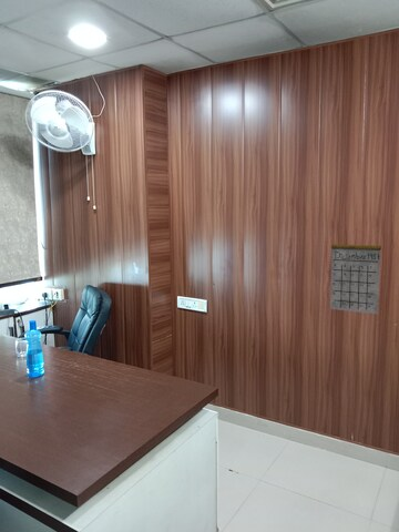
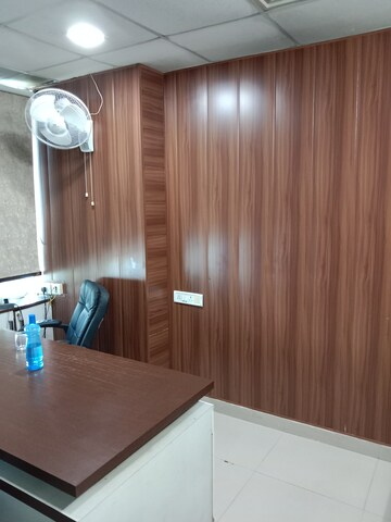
- calendar [329,228,382,315]
